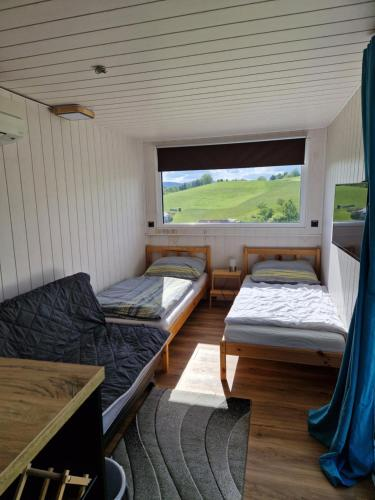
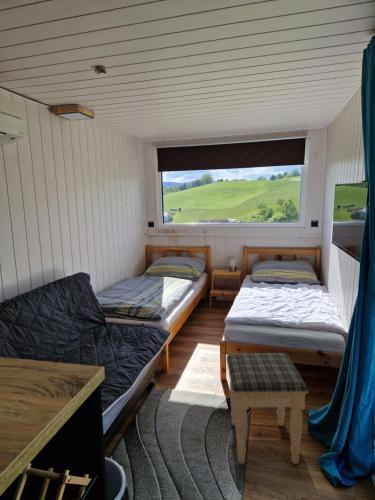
+ footstool [225,352,309,465]
